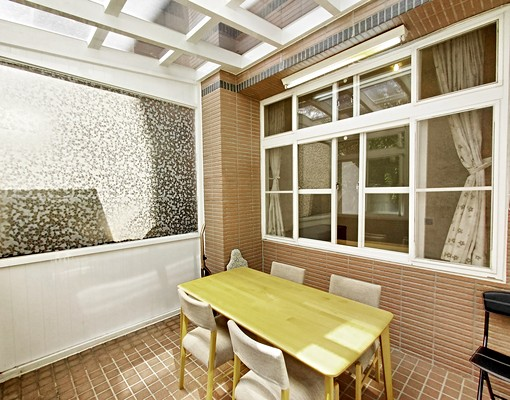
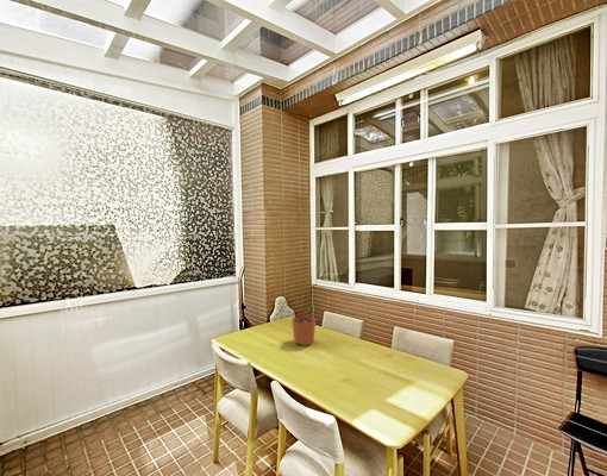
+ plant pot [290,308,317,347]
